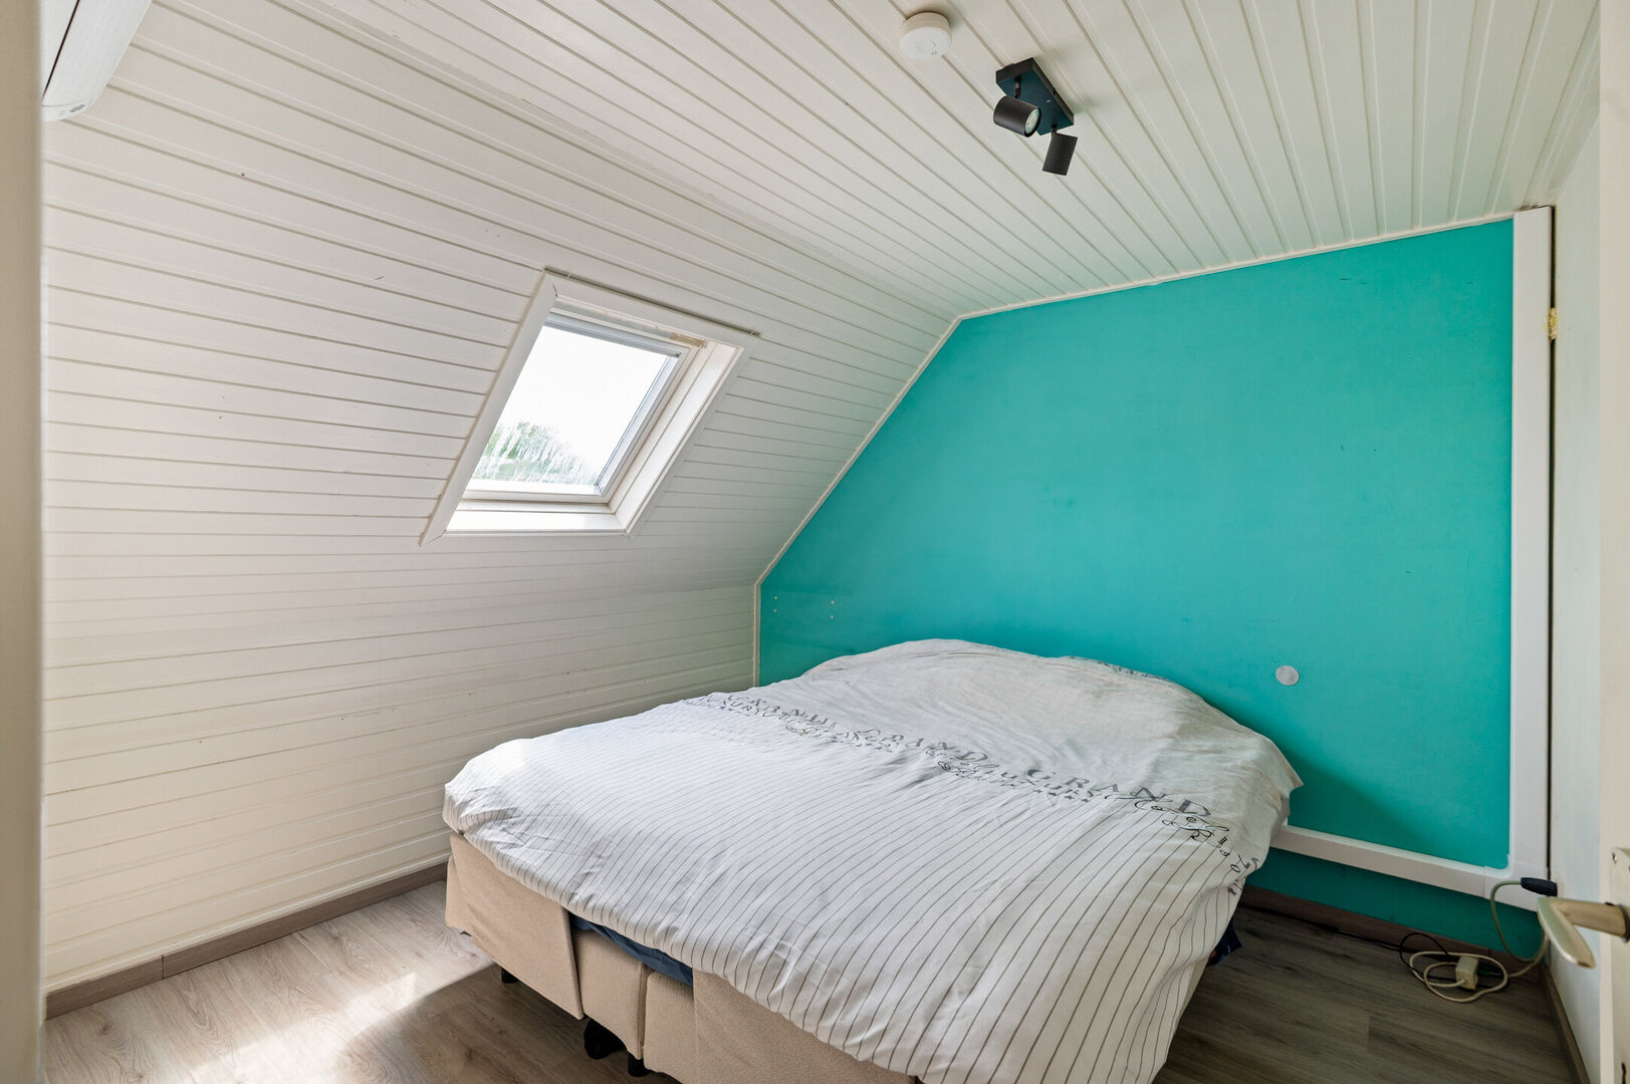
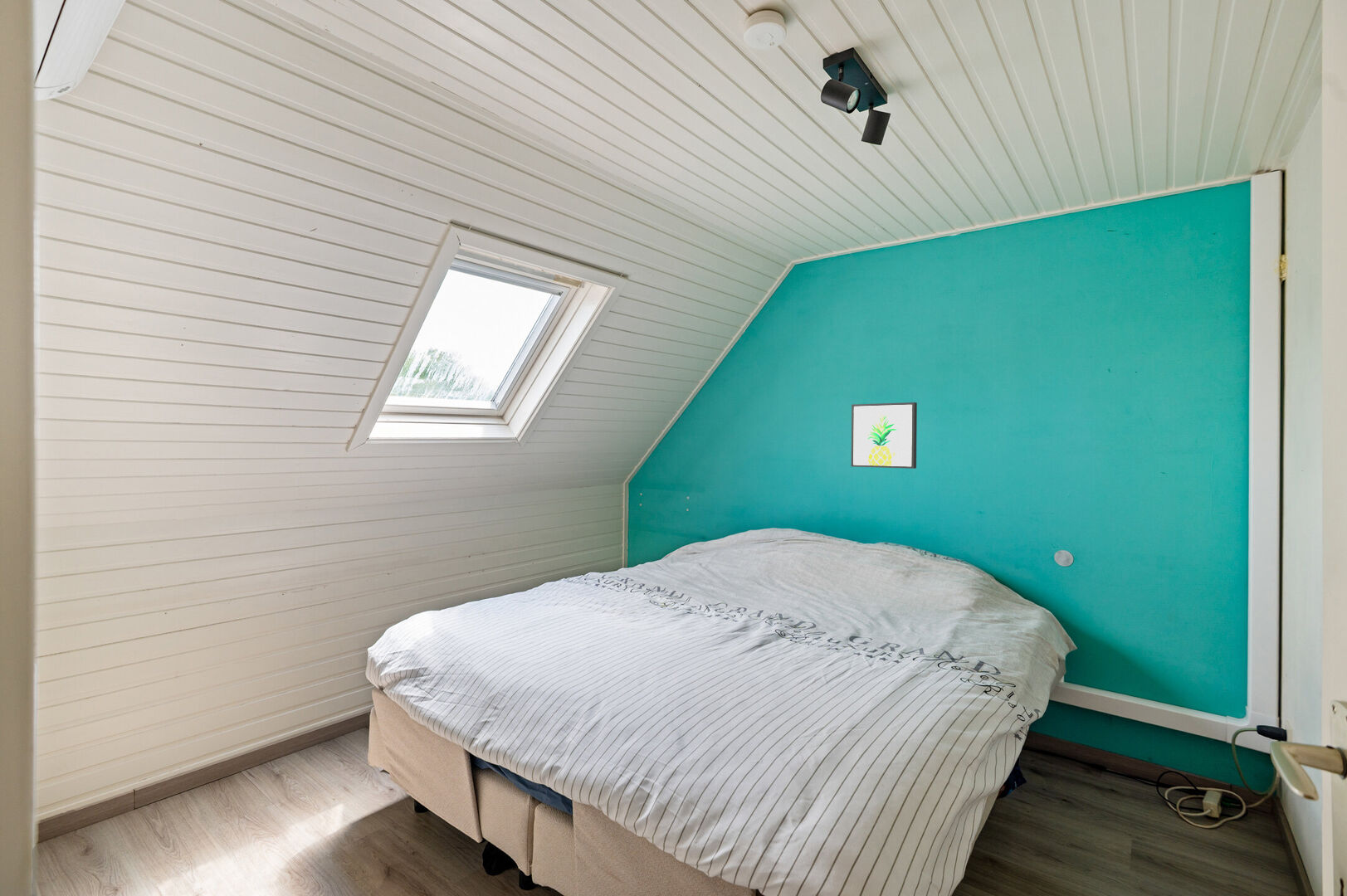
+ wall art [851,402,918,470]
